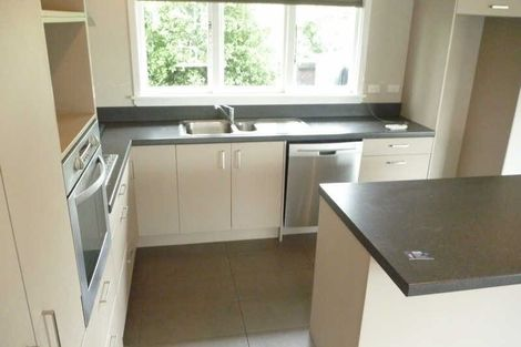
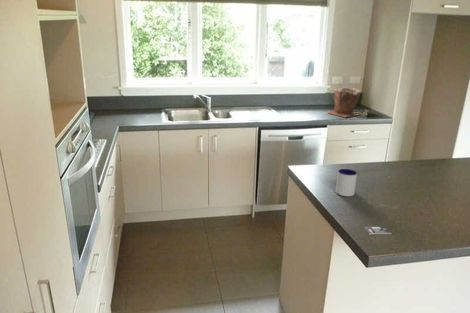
+ mug [335,168,358,197]
+ plant pot [327,87,362,118]
